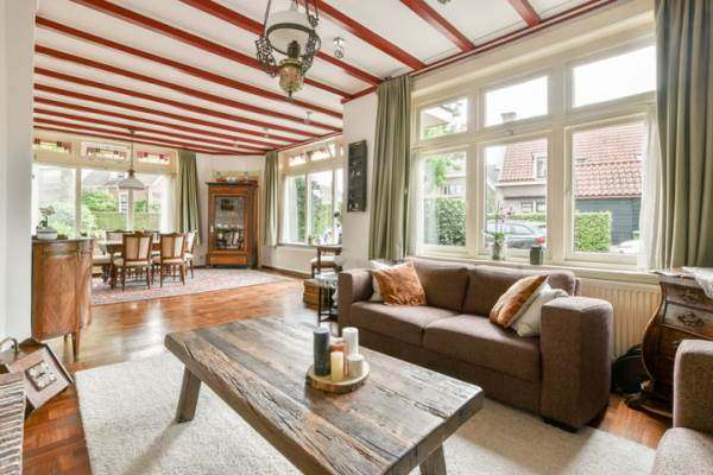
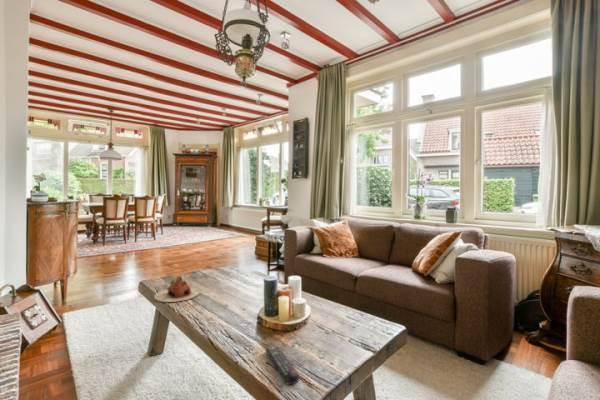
+ teapot [153,275,201,303]
+ remote control [264,345,300,386]
